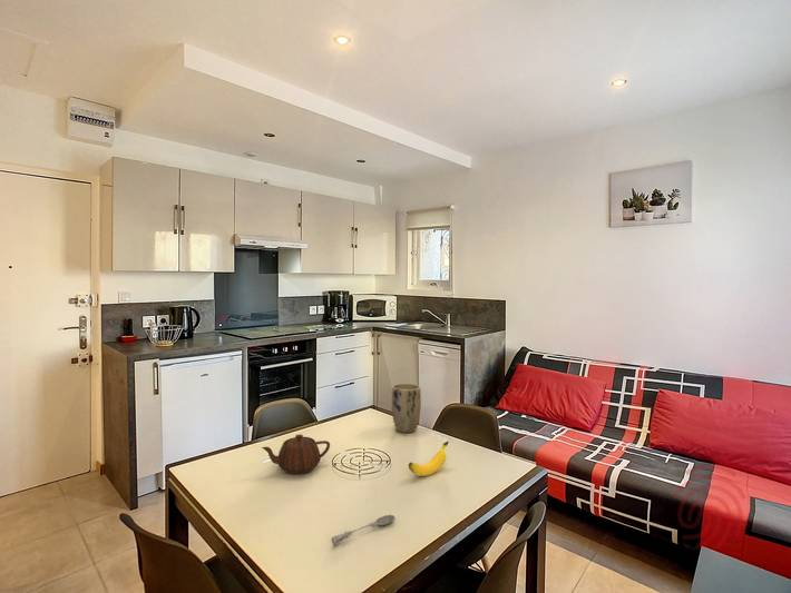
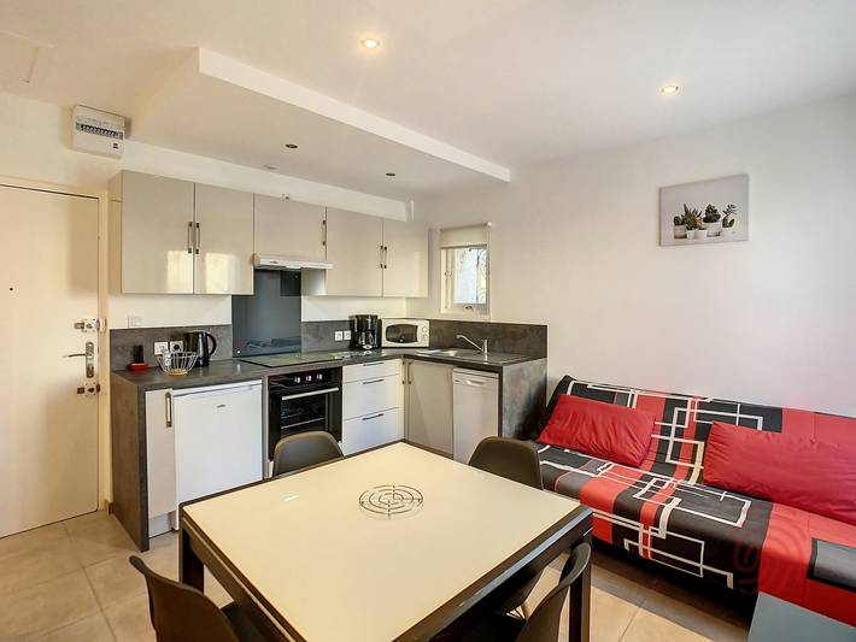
- plant pot [391,383,422,434]
- banana [408,441,450,477]
- teapot [261,433,331,475]
- soupspoon [331,514,396,546]
